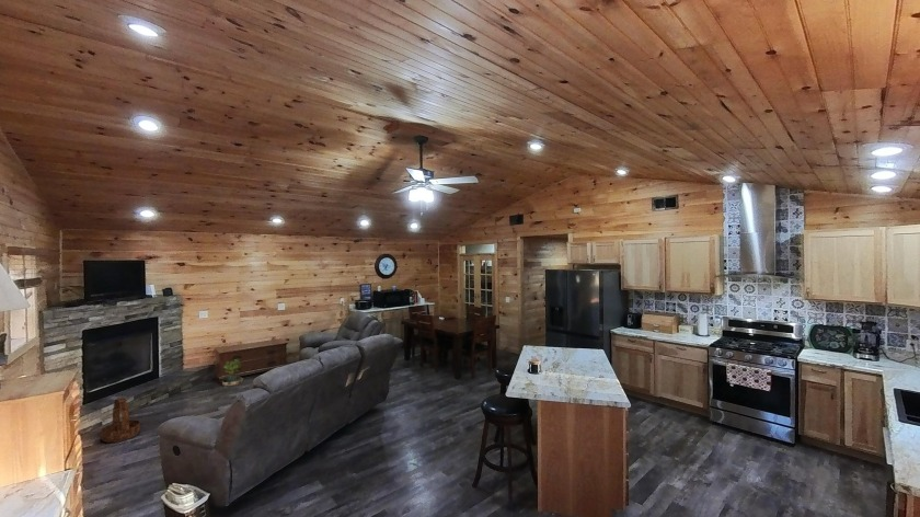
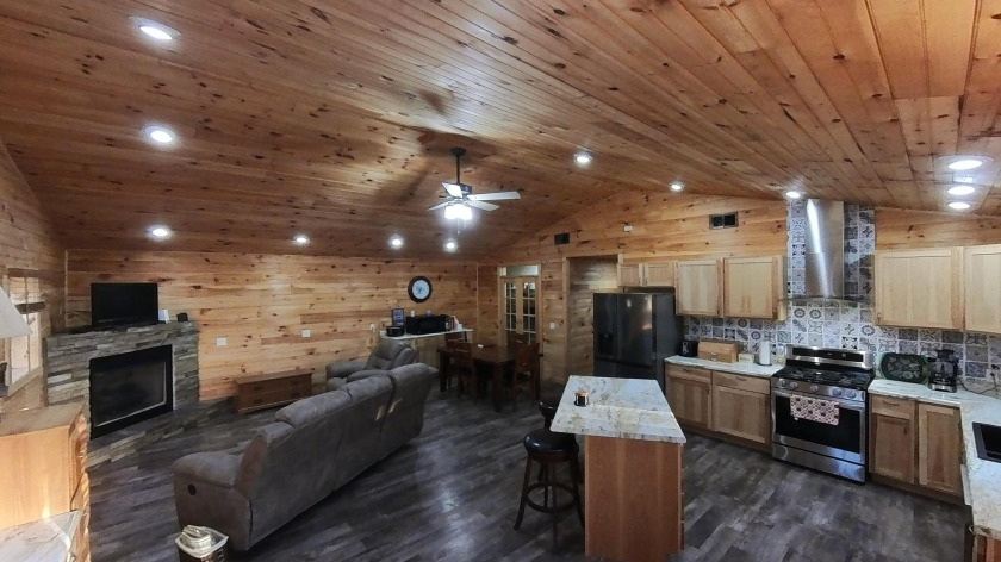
- potted plant [221,358,244,387]
- basket [100,397,141,444]
